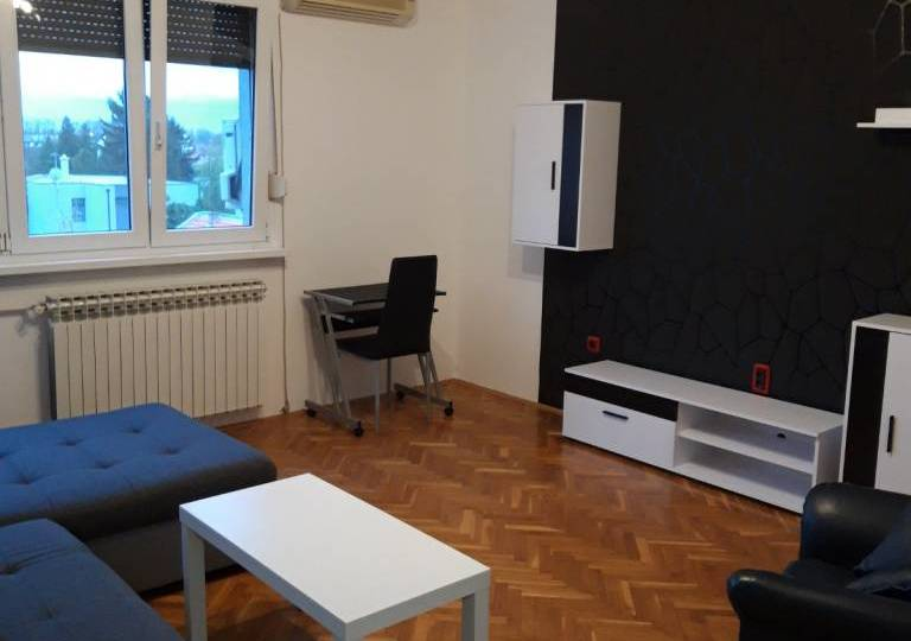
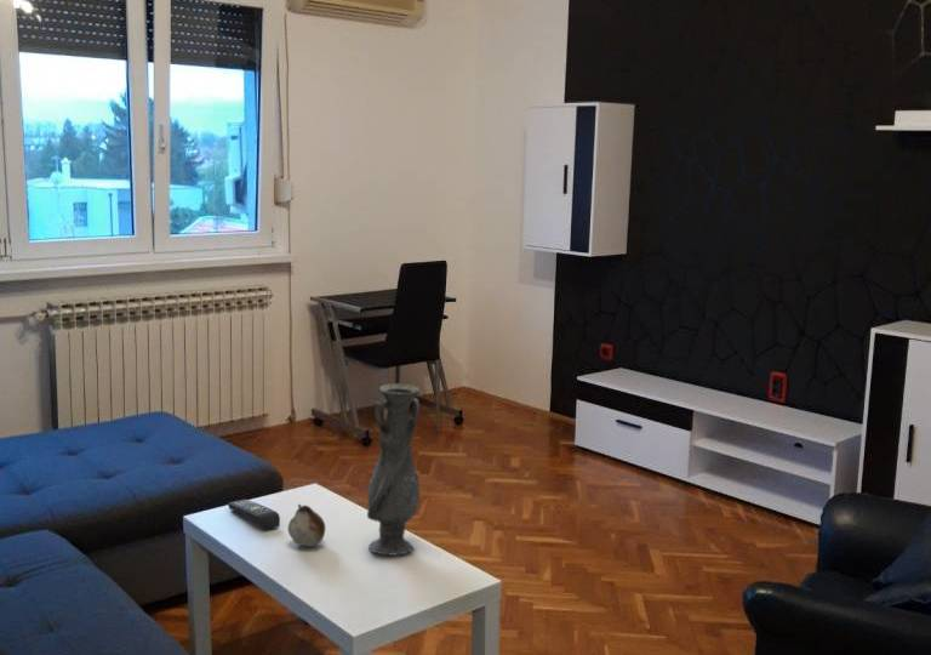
+ fruit [286,503,326,548]
+ remote control [227,499,281,531]
+ vase [366,382,421,557]
